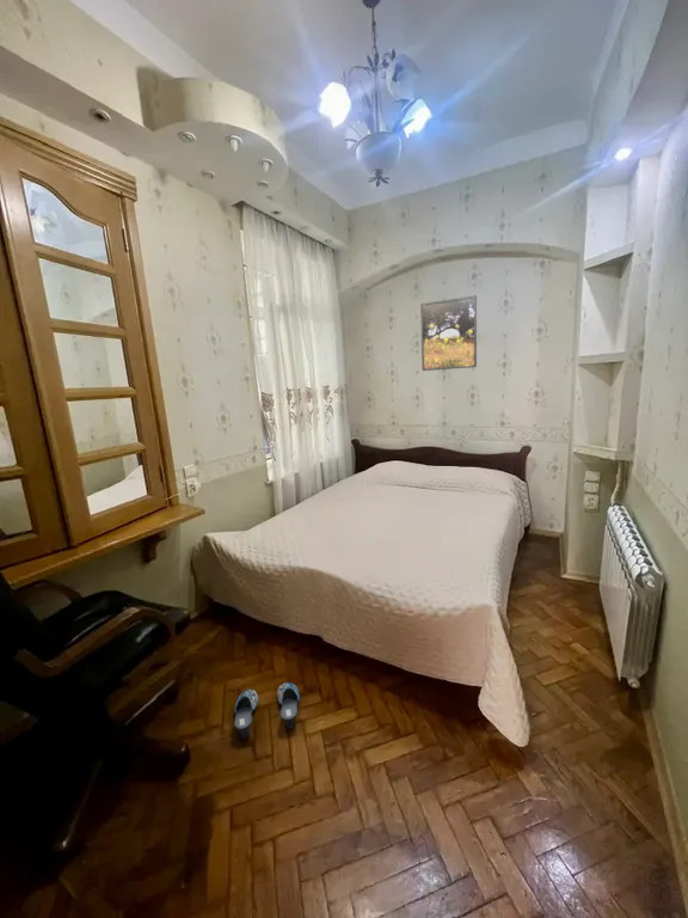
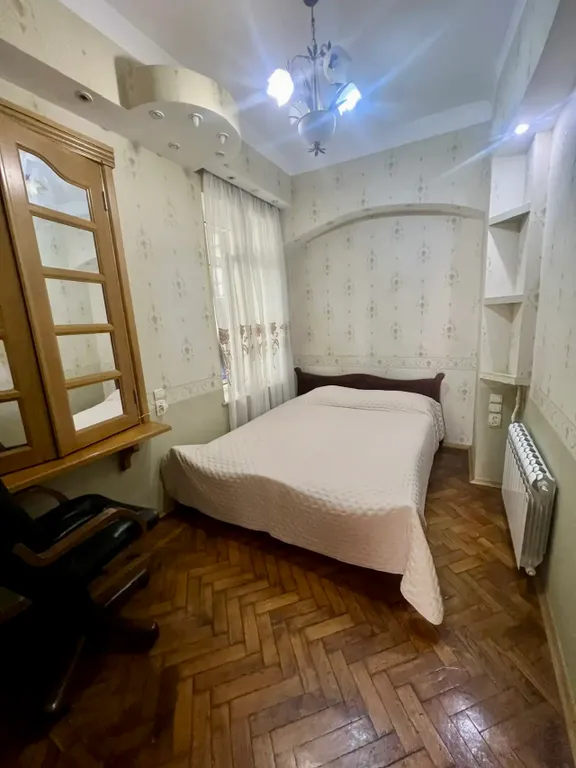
- slippers [233,681,301,740]
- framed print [419,294,478,372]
